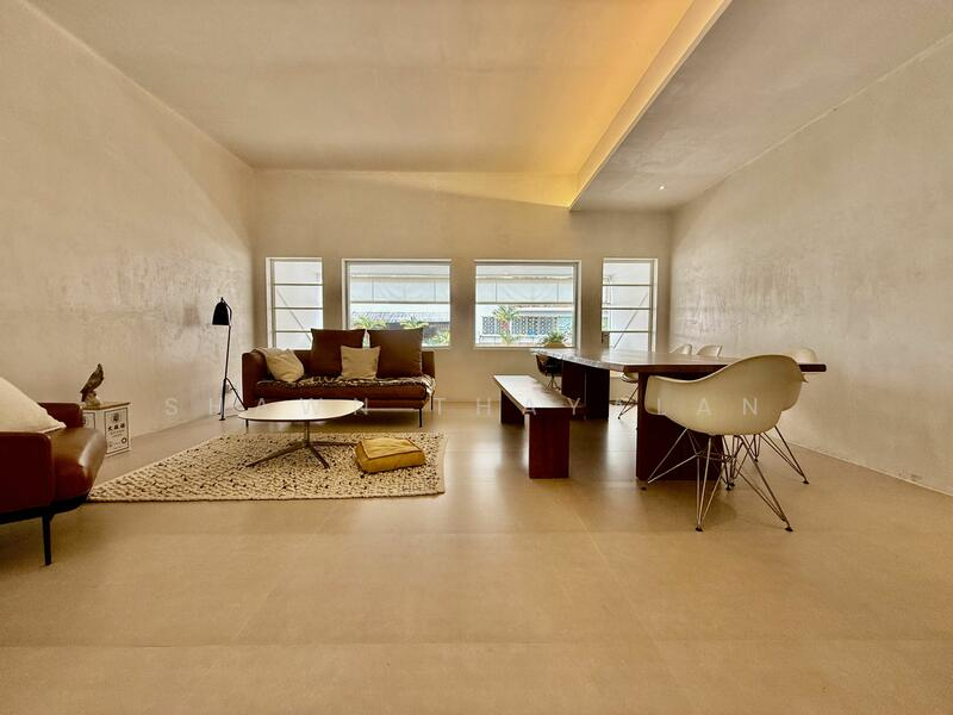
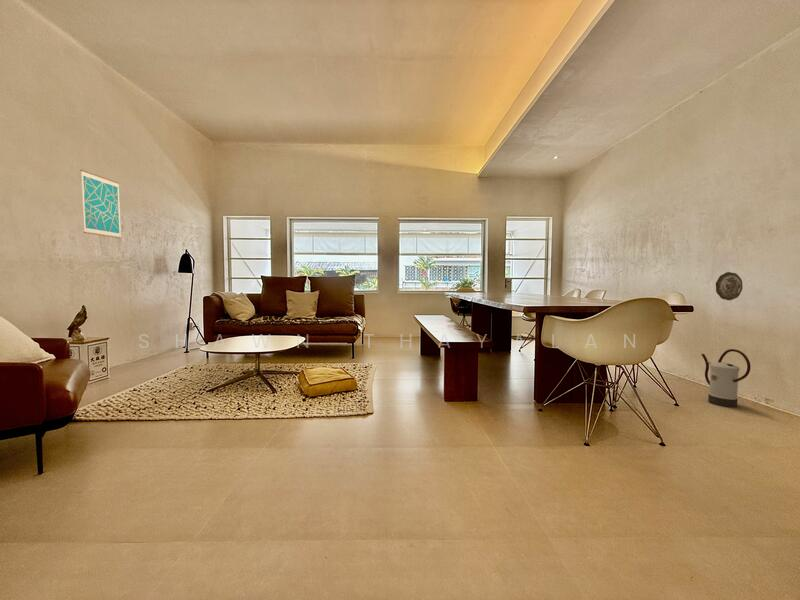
+ watering can [701,348,752,408]
+ wall art [80,169,122,239]
+ decorative plate [715,271,744,301]
